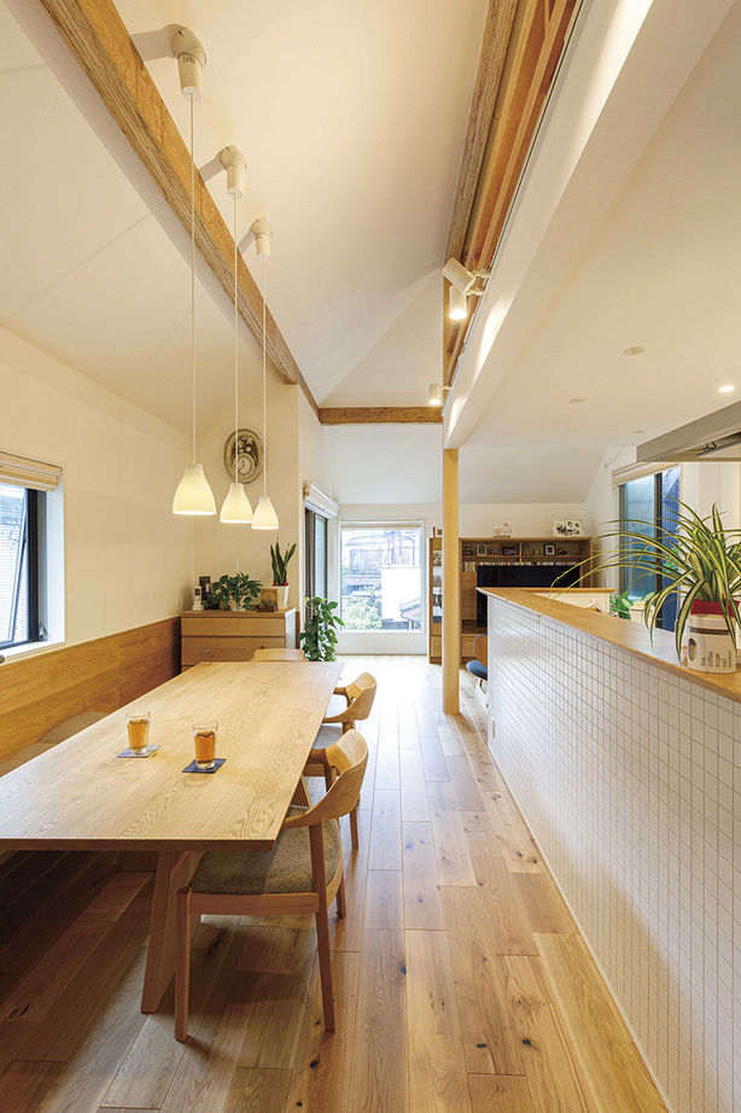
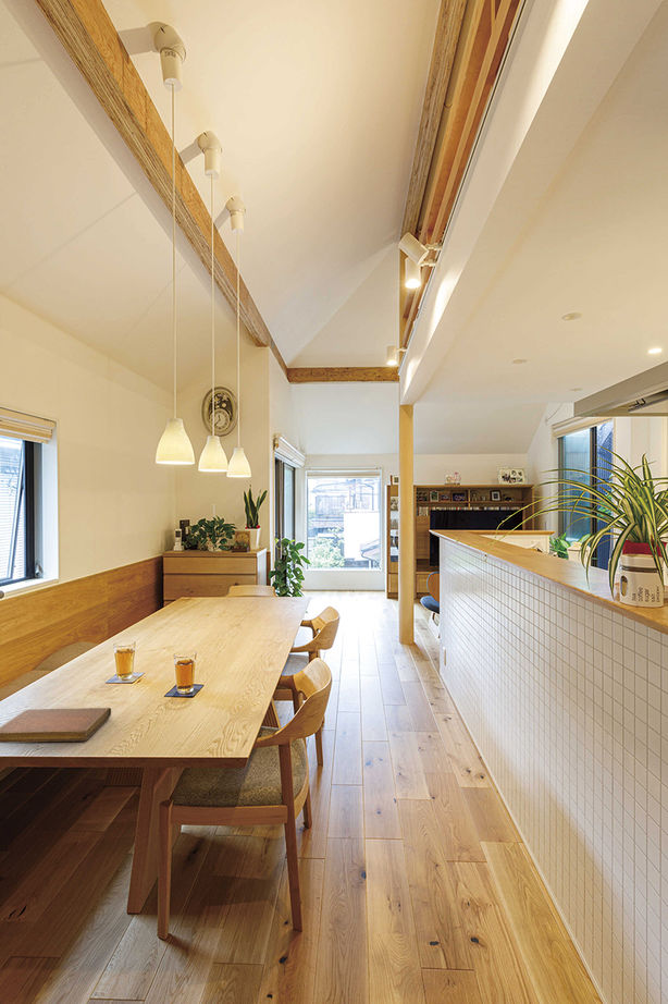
+ notebook [0,707,112,744]
